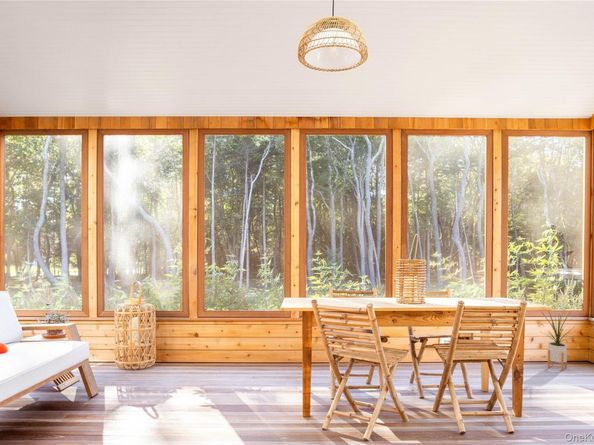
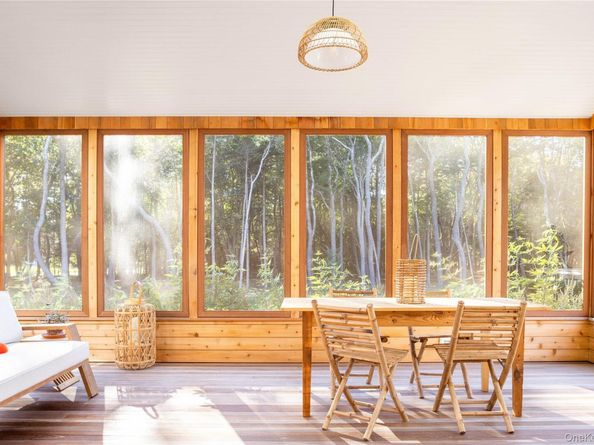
- house plant [540,307,577,372]
